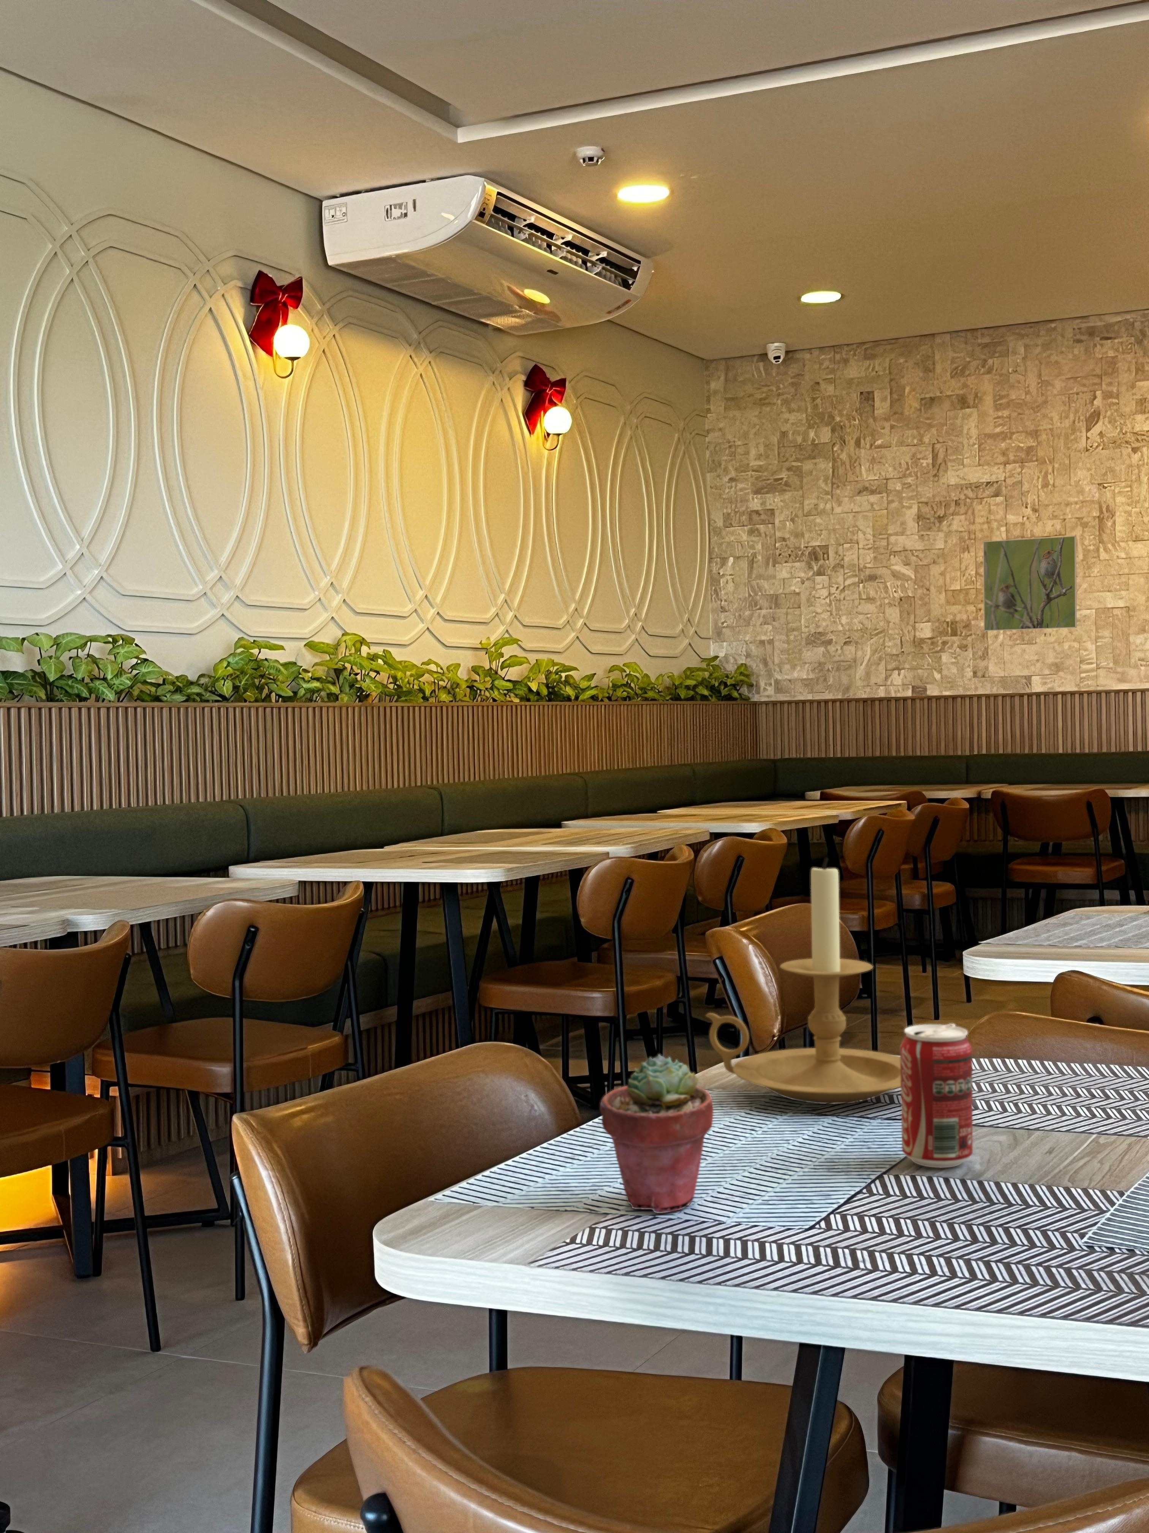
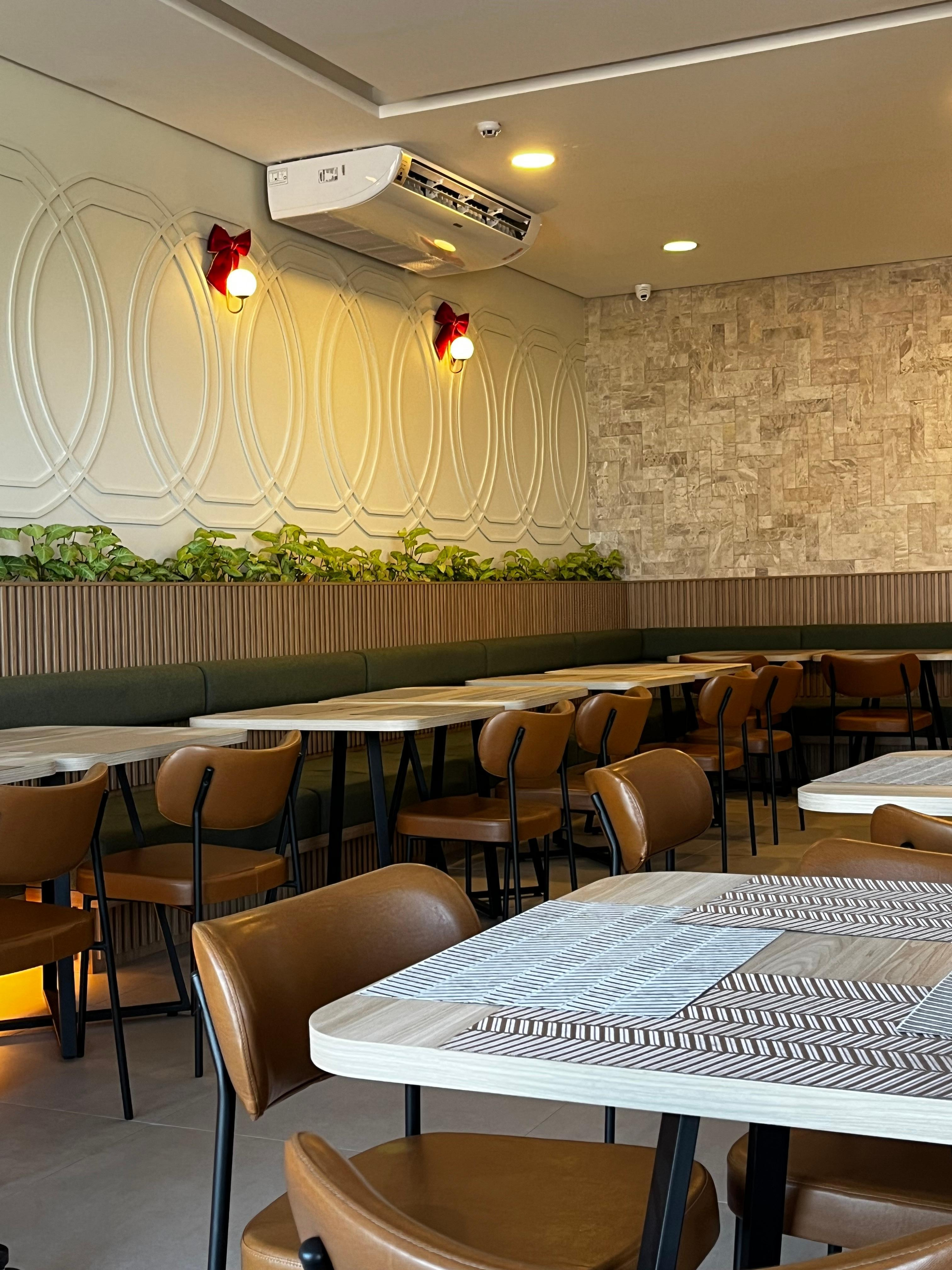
- potted succulent [600,1054,715,1213]
- beverage can [899,1024,973,1168]
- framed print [982,535,1078,631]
- candle holder [705,857,900,1104]
